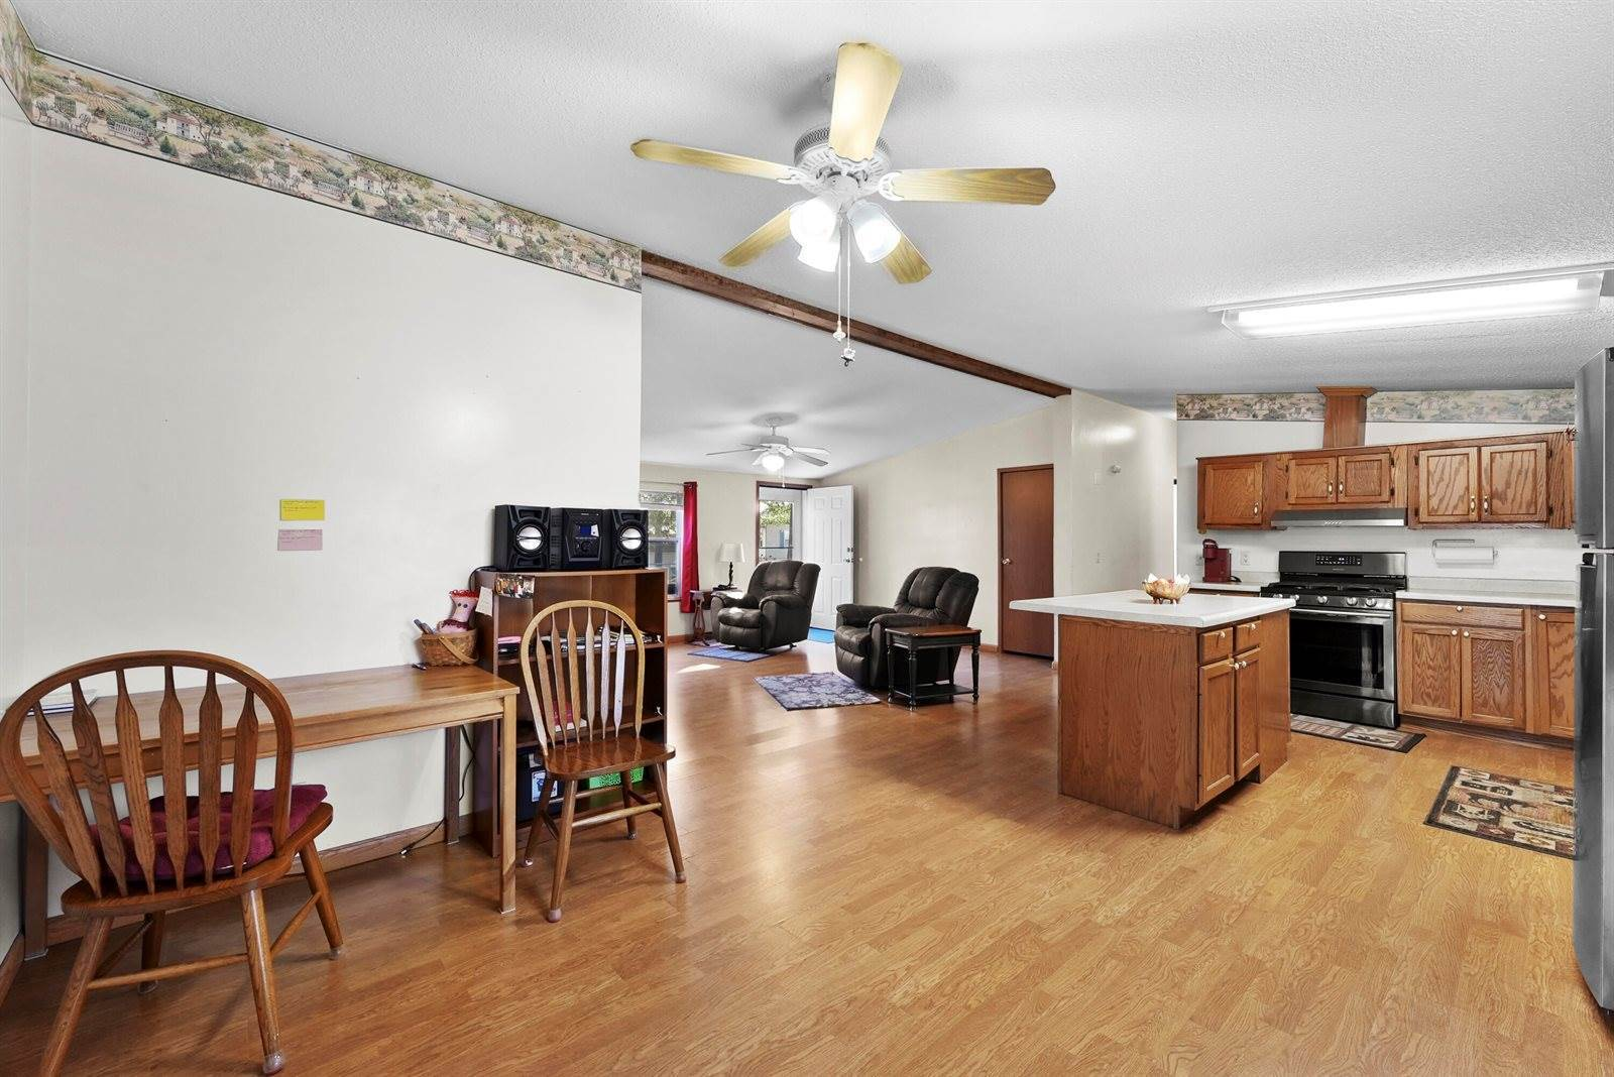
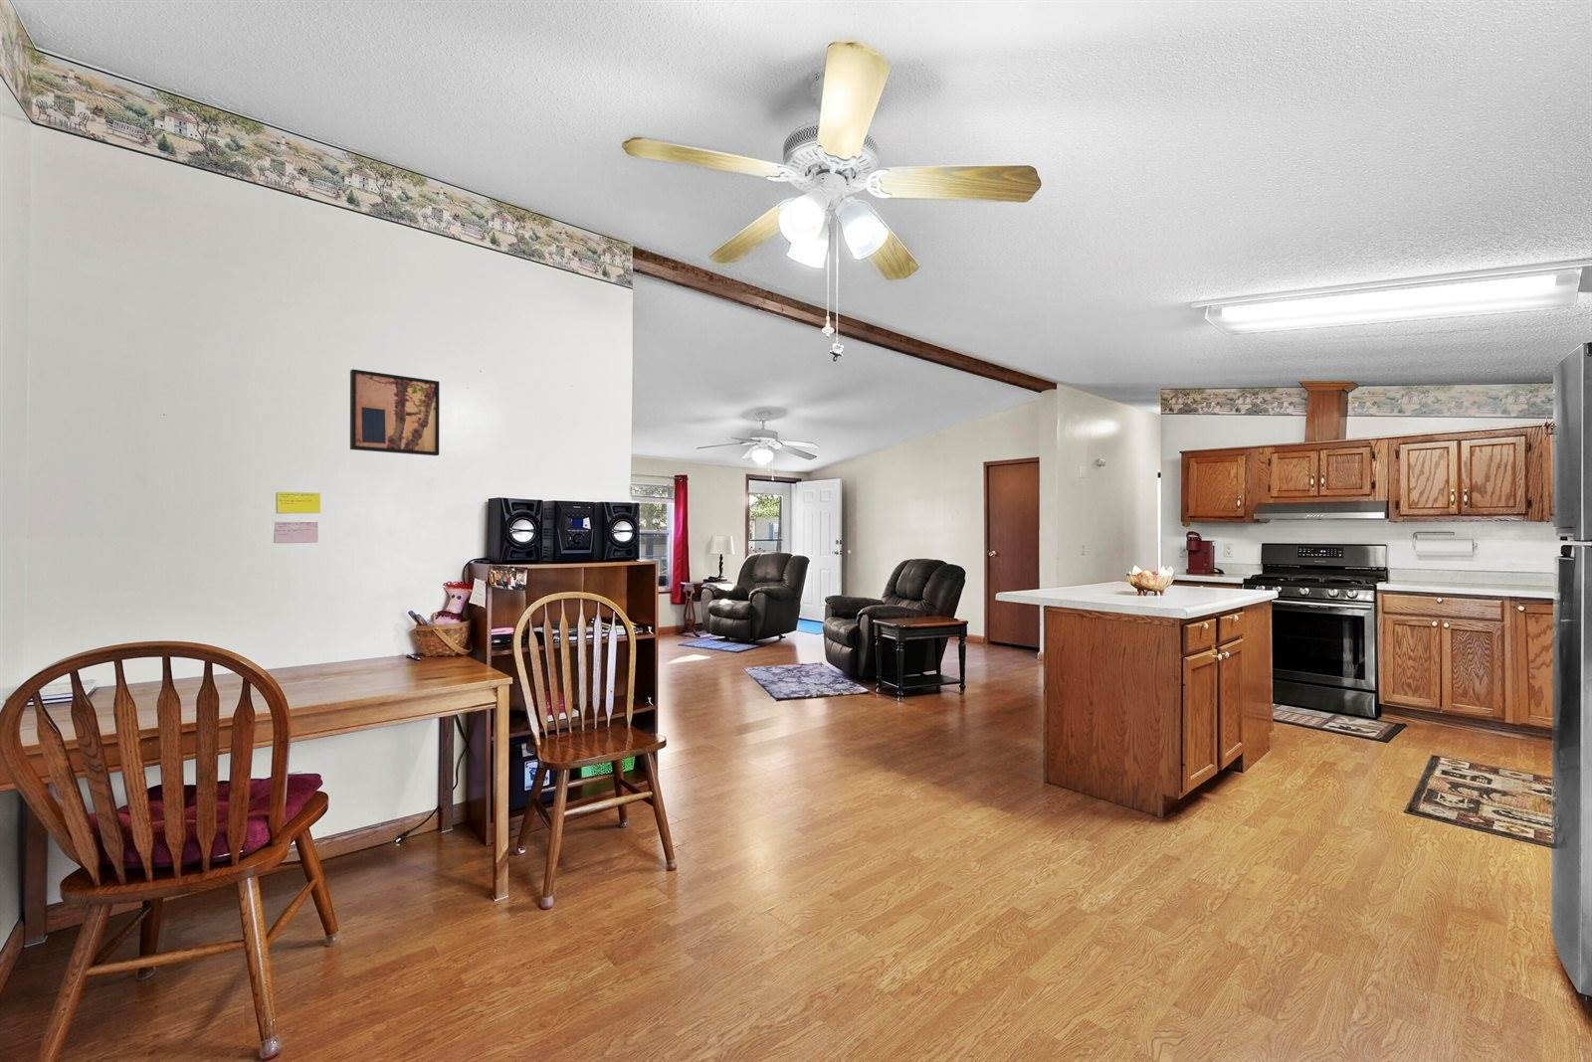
+ wall art [350,367,440,456]
